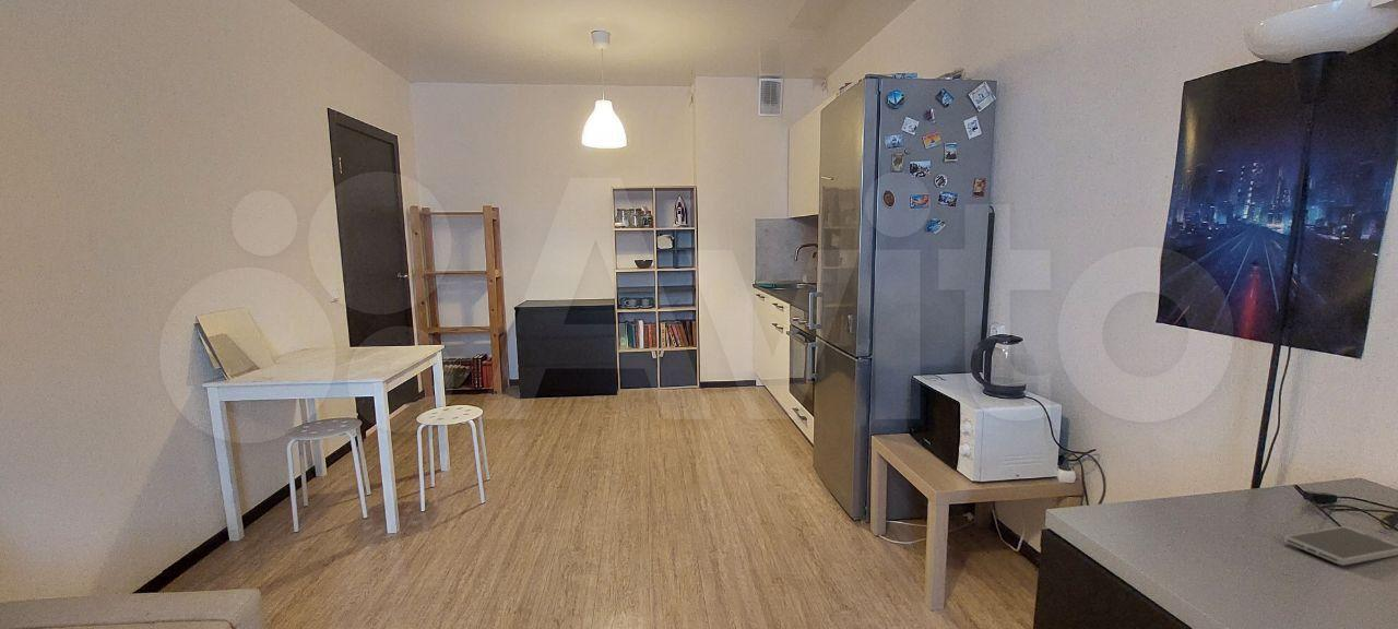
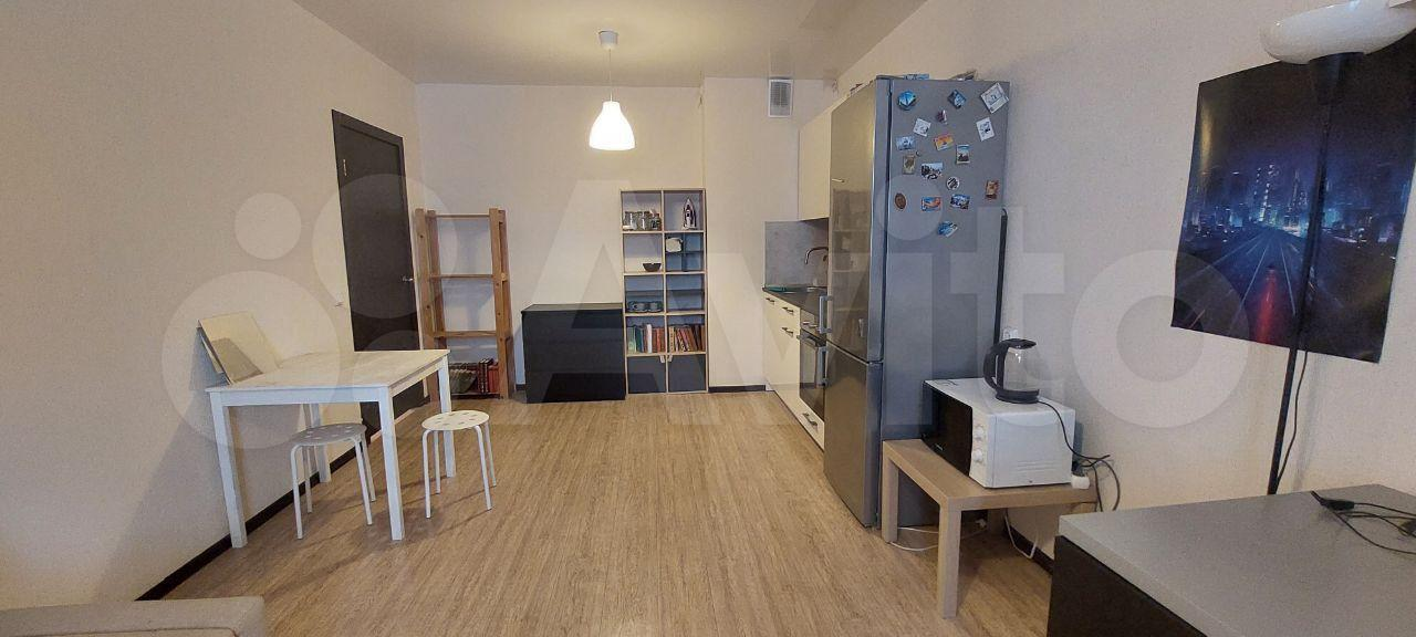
- smartphone [1283,525,1398,567]
